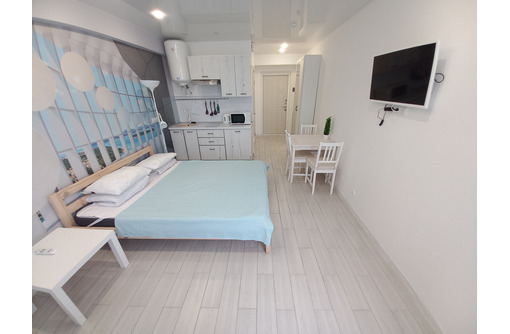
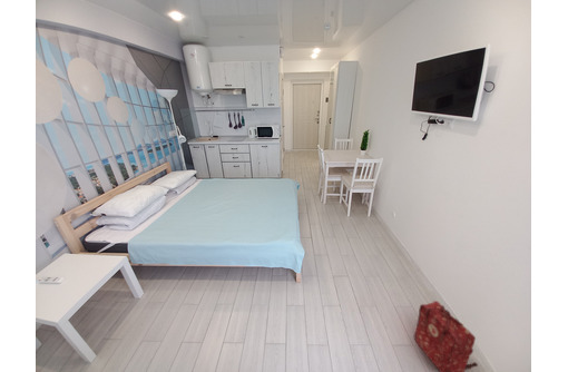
+ backpack [413,300,479,372]
